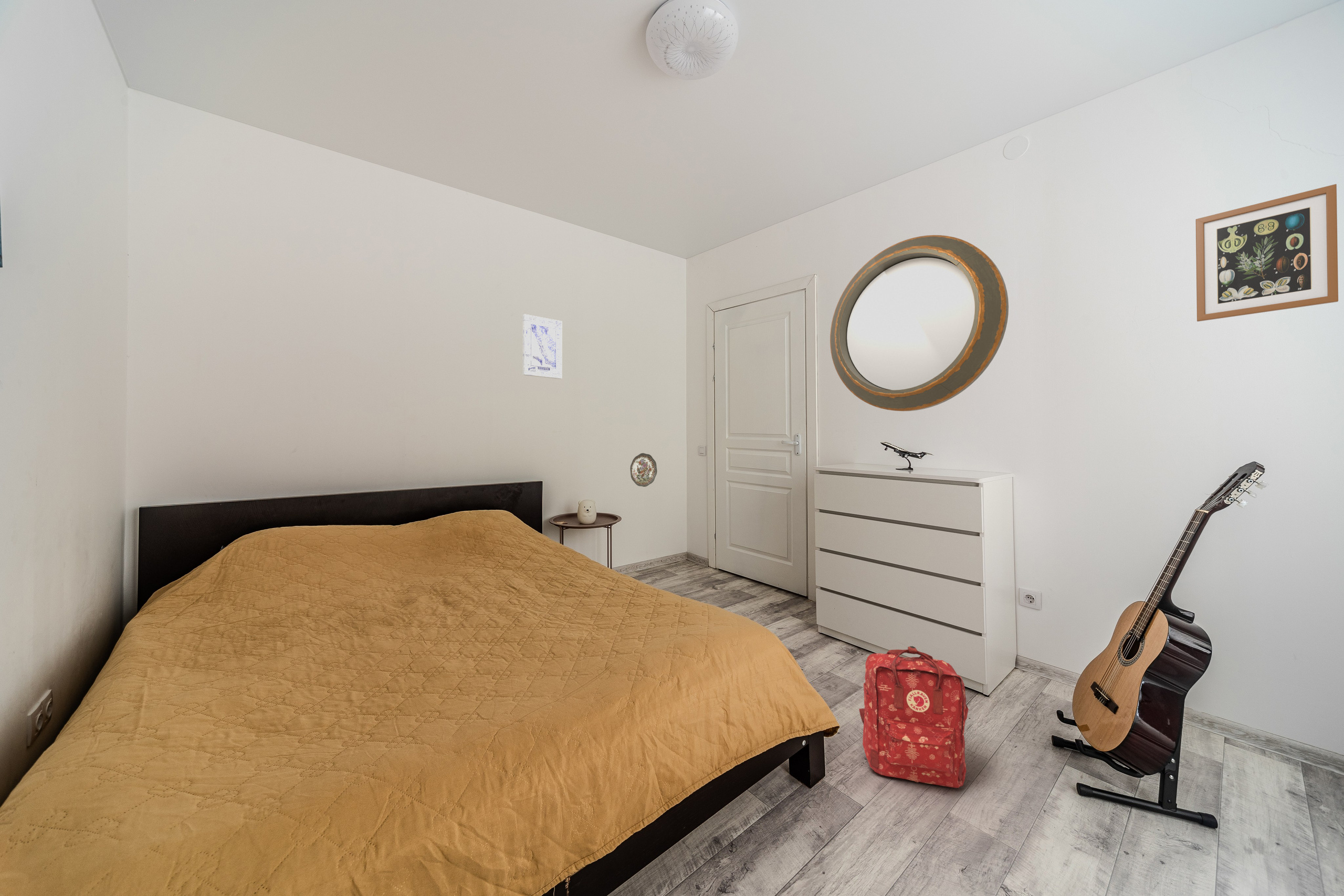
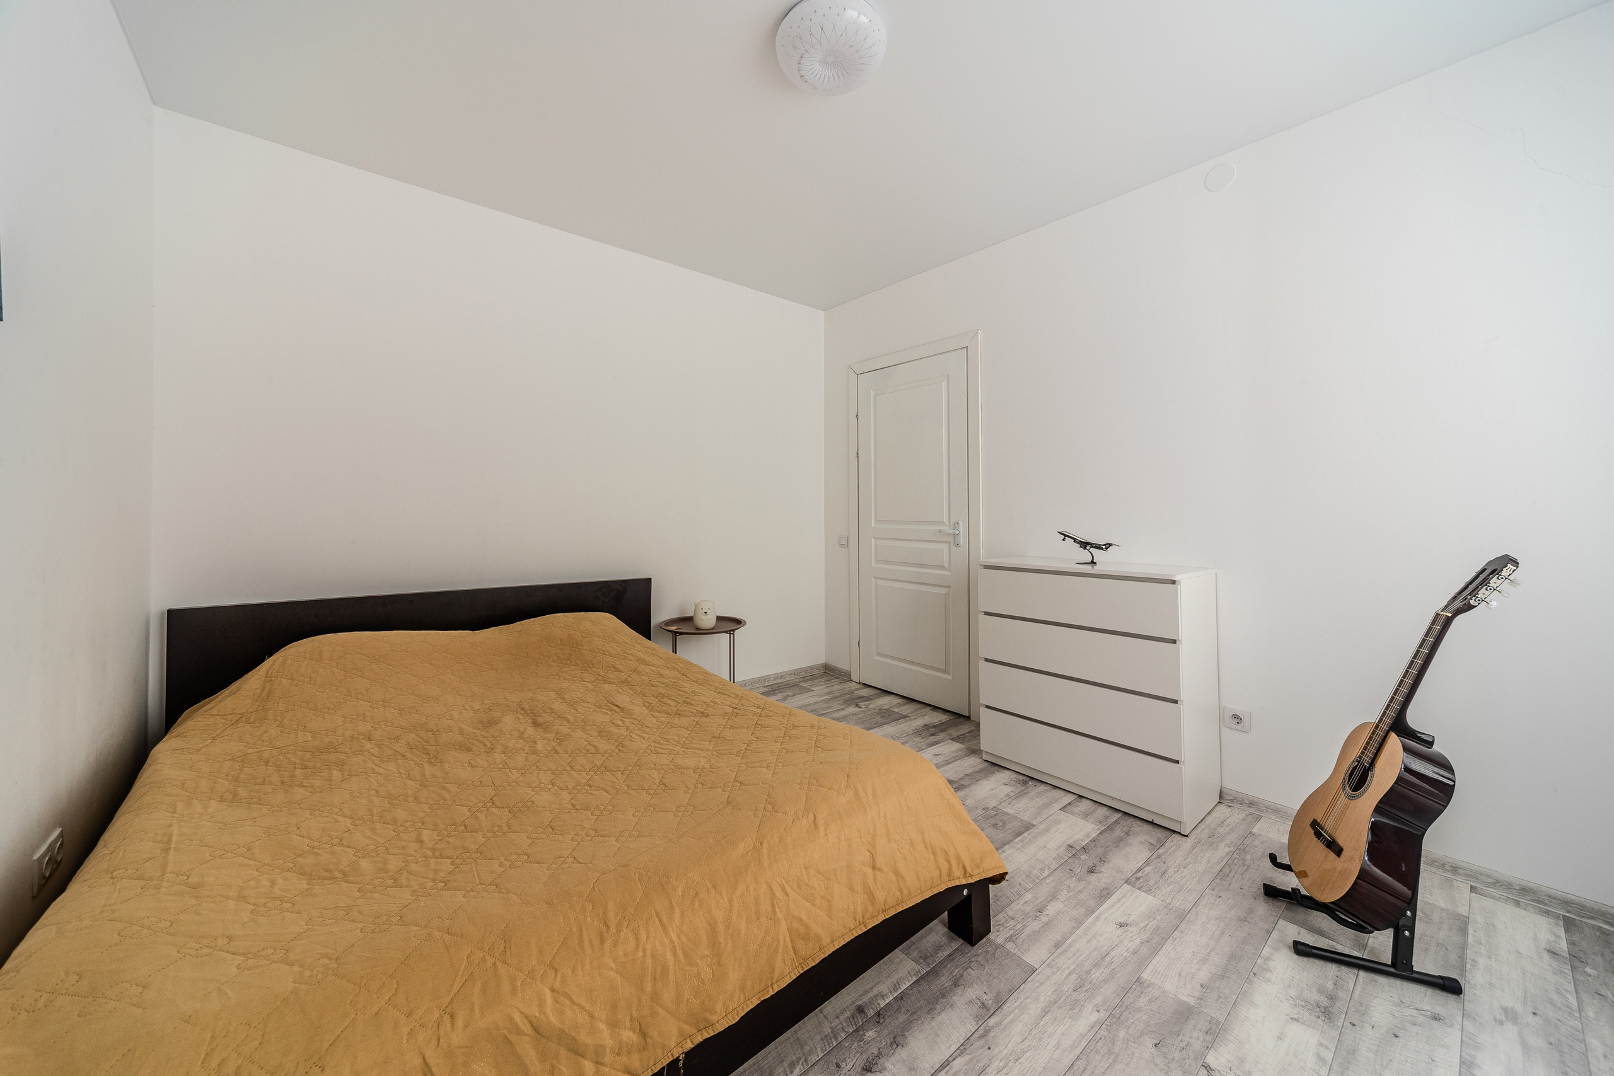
- wall art [522,313,562,380]
- decorative plate [629,452,658,487]
- home mirror [829,235,1009,412]
- backpack [858,646,969,788]
- wall art [1195,184,1339,322]
